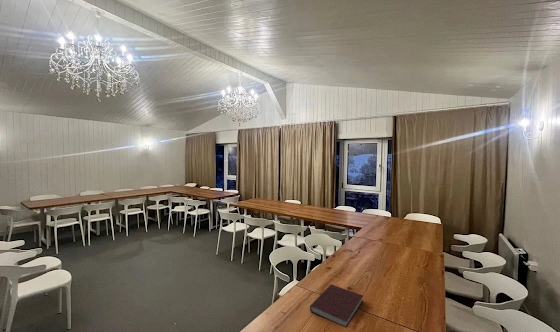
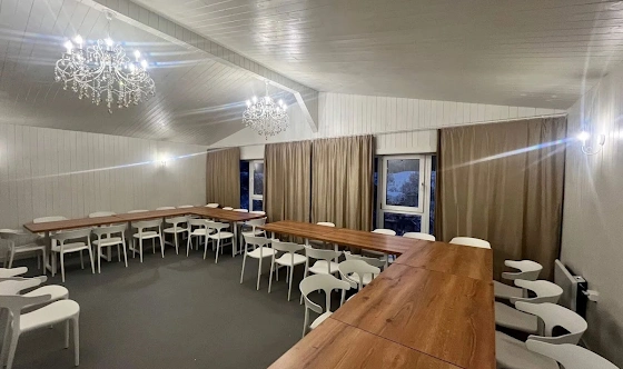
- notebook [309,283,364,329]
